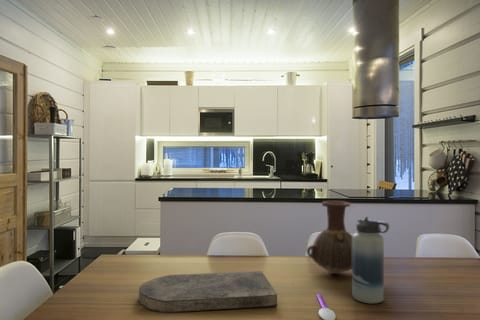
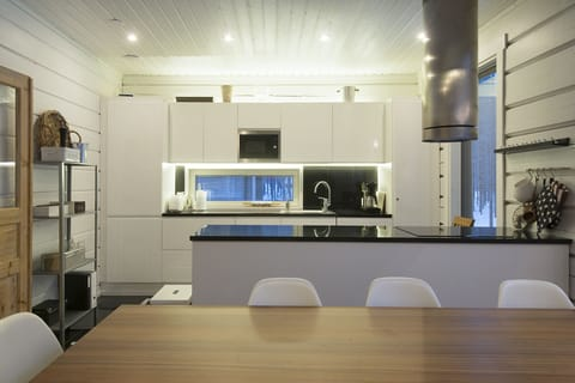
- cutting board [138,270,278,314]
- vase [306,200,353,275]
- spoon [316,293,337,320]
- water bottle [351,216,390,305]
